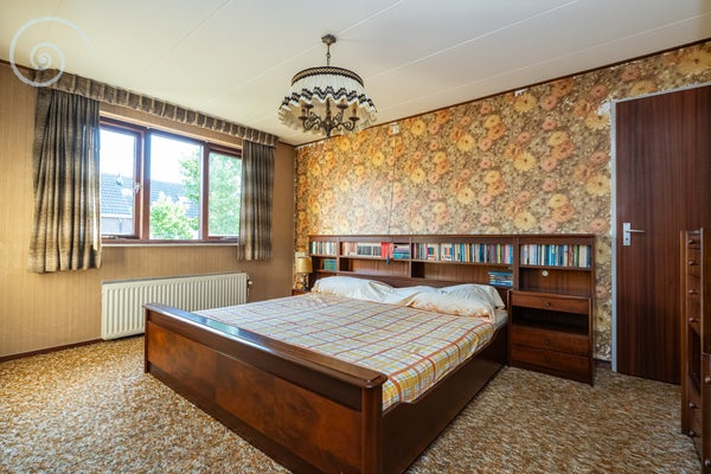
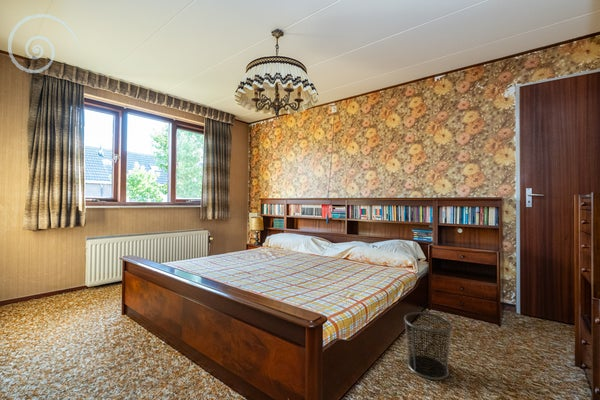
+ waste bin [403,311,454,381]
